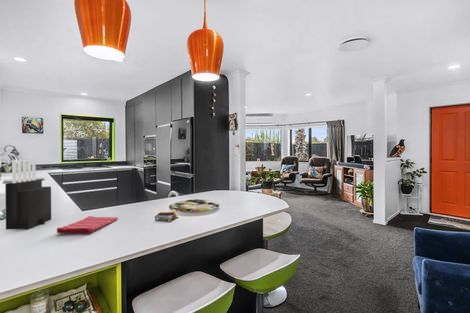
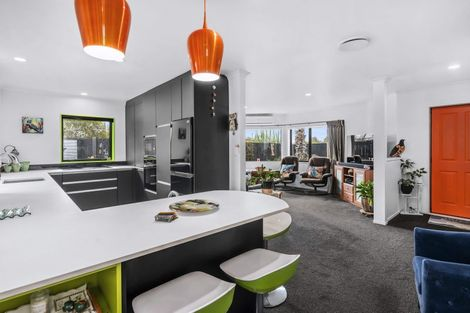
- dish towel [56,215,119,234]
- knife block [4,159,52,231]
